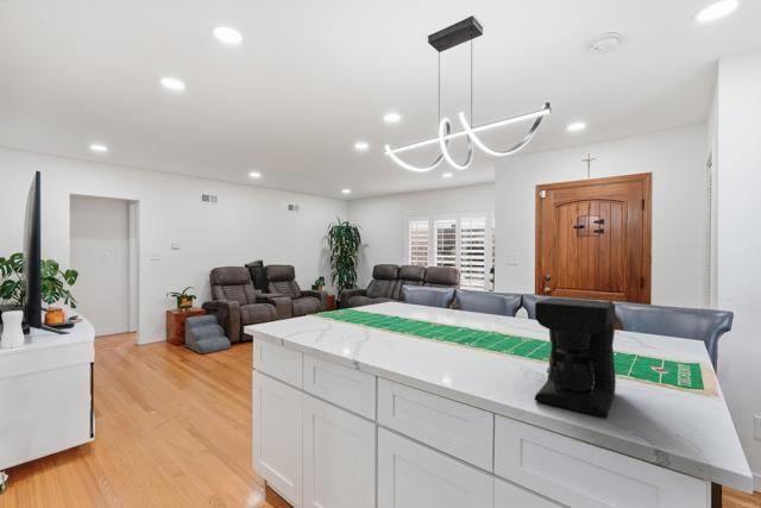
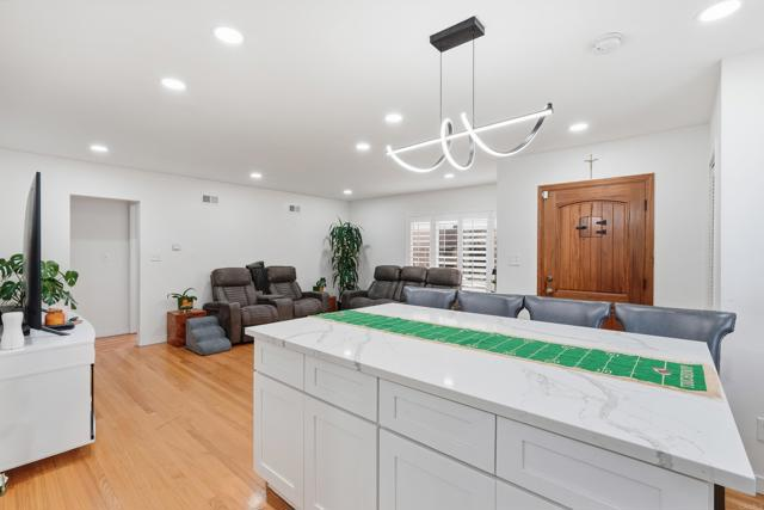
- coffee maker [533,296,617,418]
